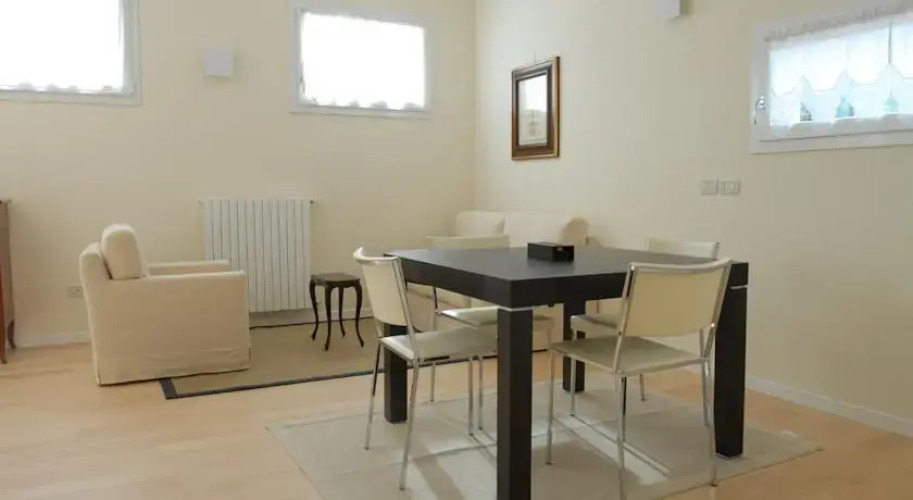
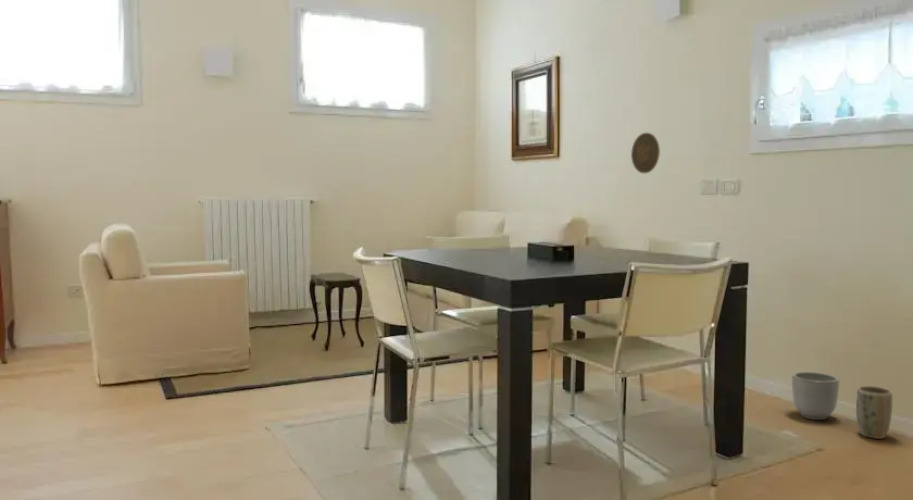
+ decorative plate [630,132,661,174]
+ planter [791,371,840,421]
+ plant pot [855,385,893,440]
